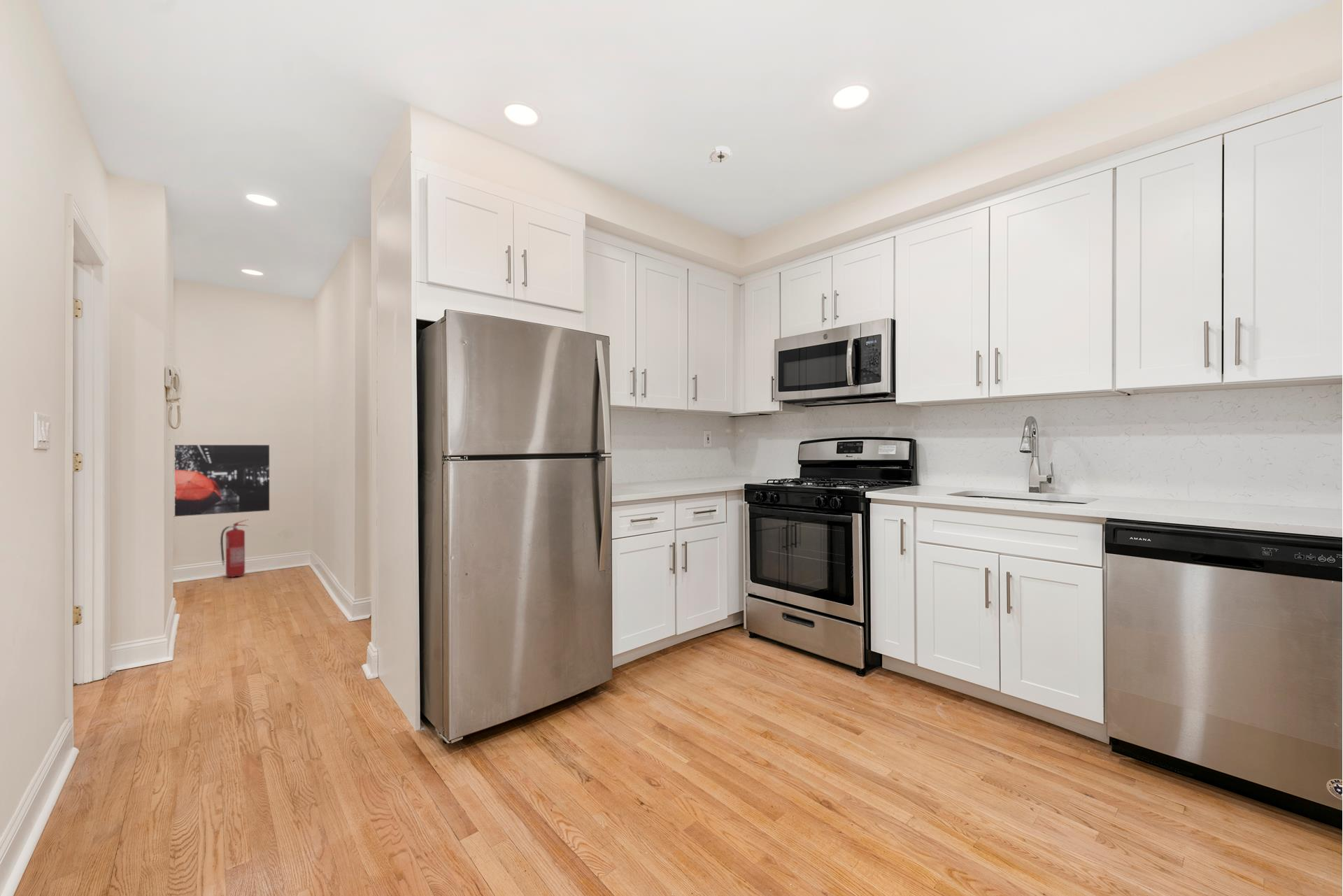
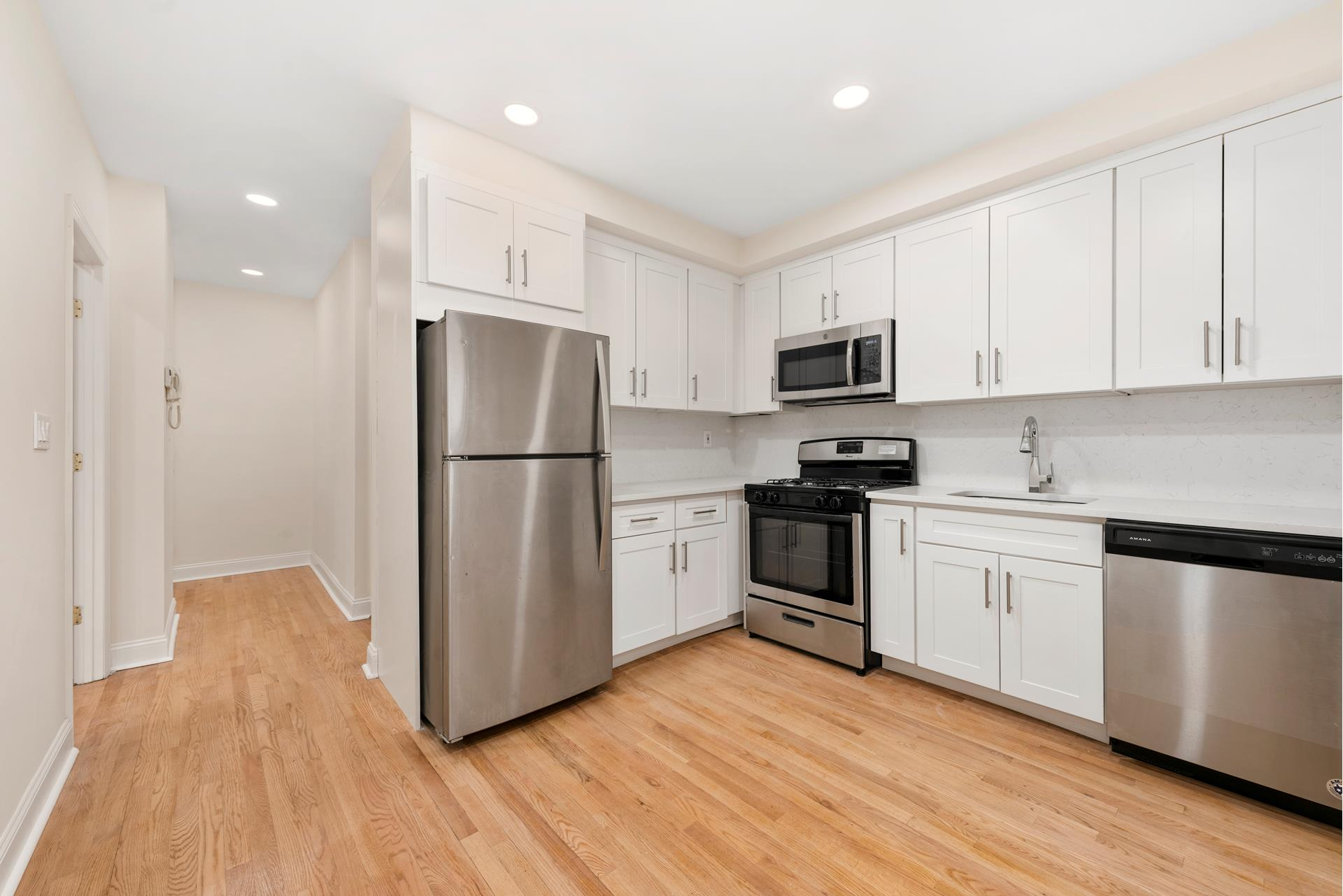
- smoke detector [708,145,733,164]
- wall art [174,444,270,517]
- fire extinguisher [220,519,249,578]
